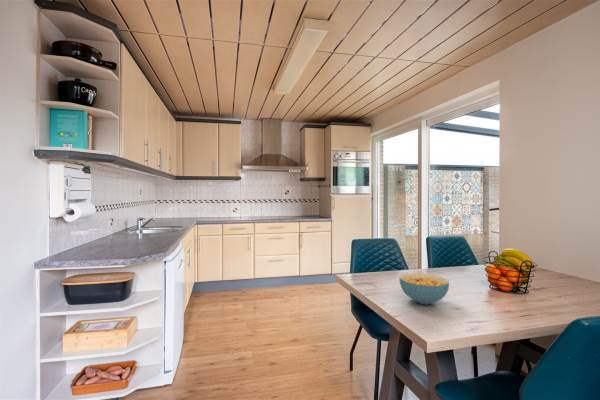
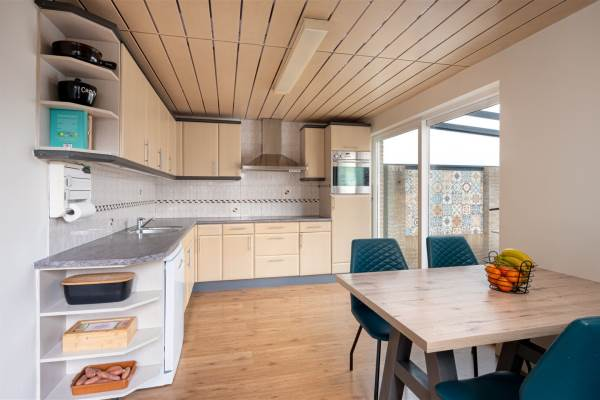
- cereal bowl [398,272,450,305]
